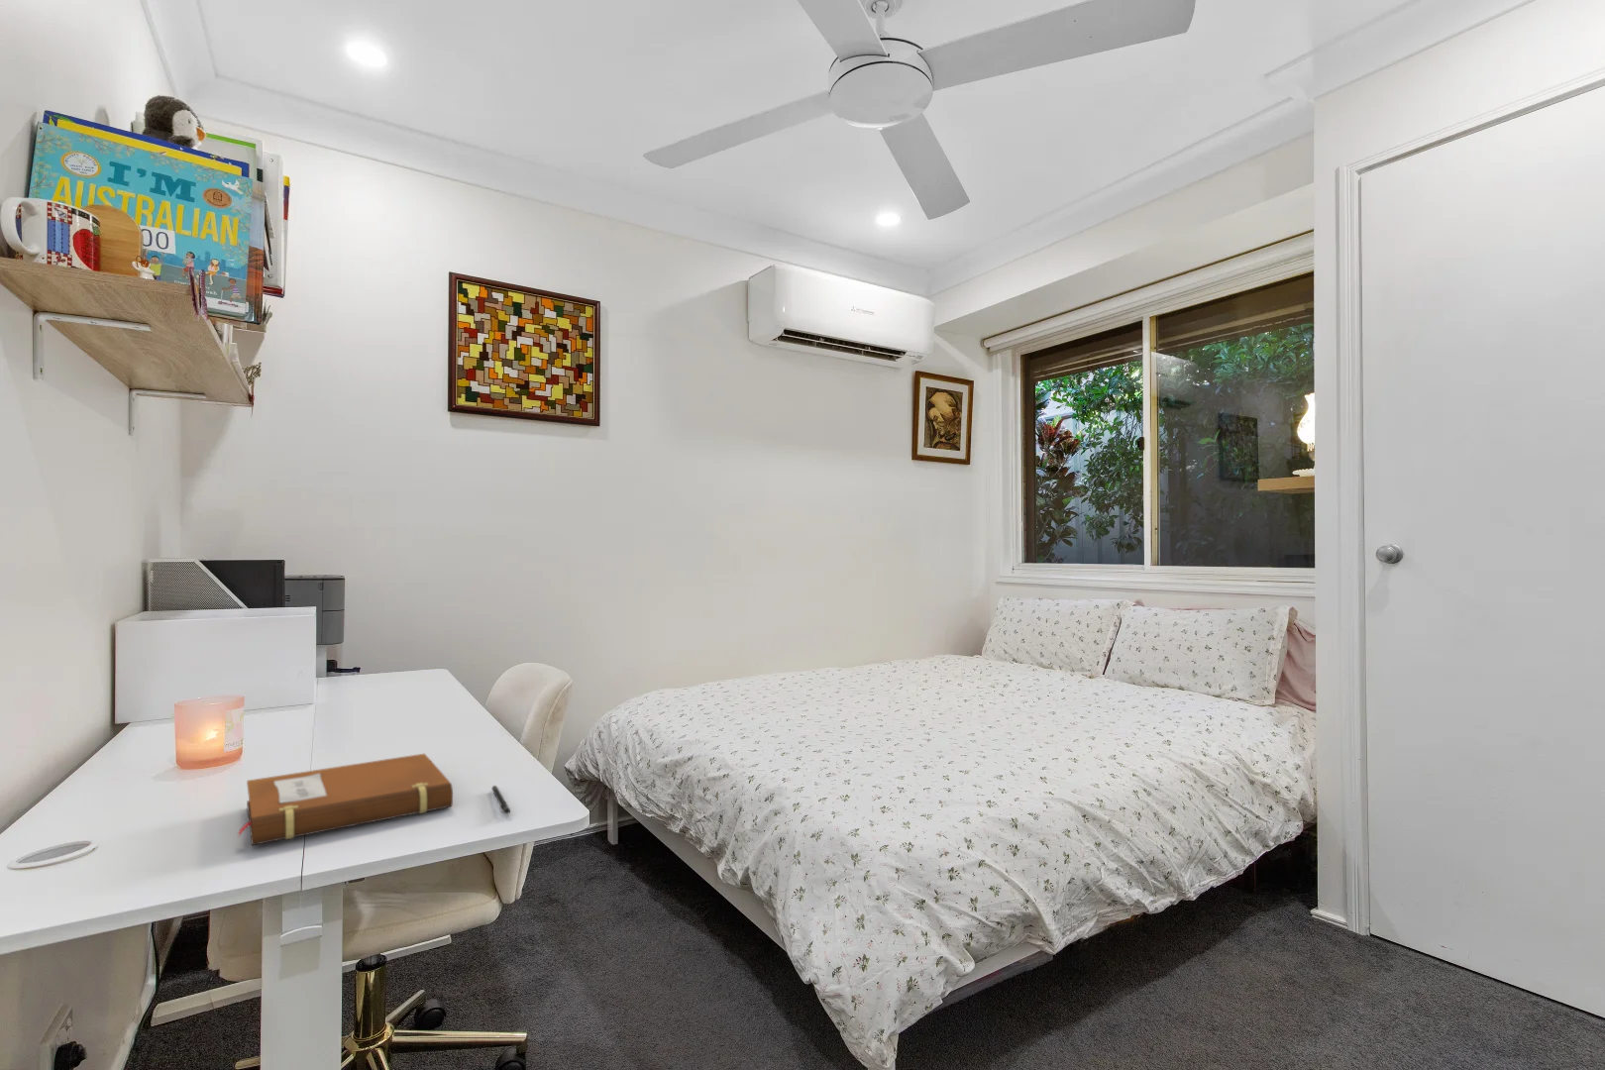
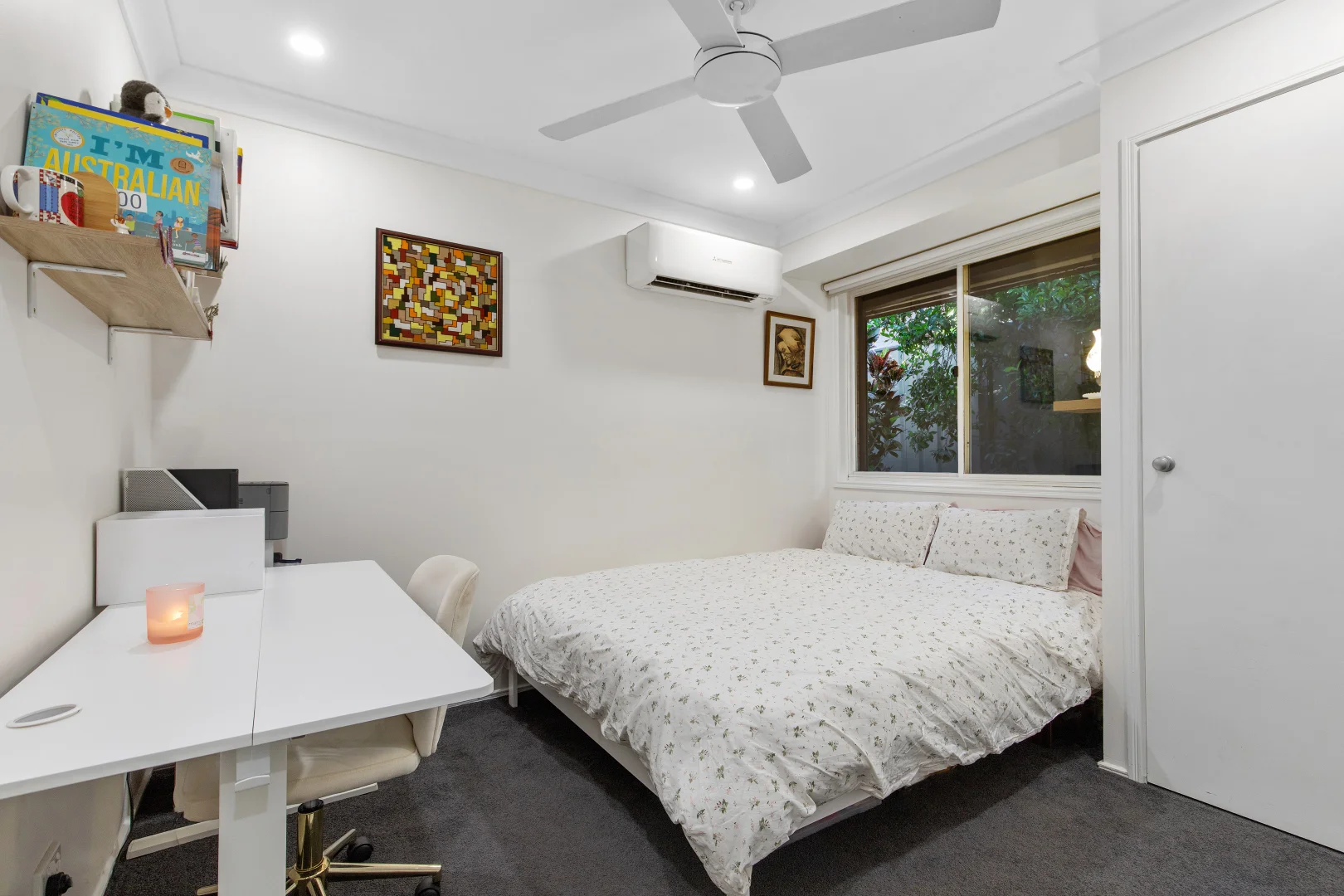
- pen [491,785,511,816]
- notebook [236,754,454,847]
